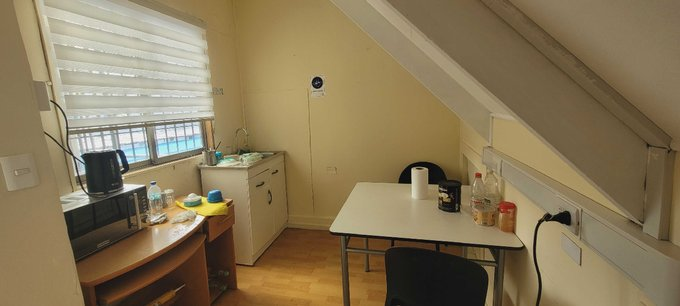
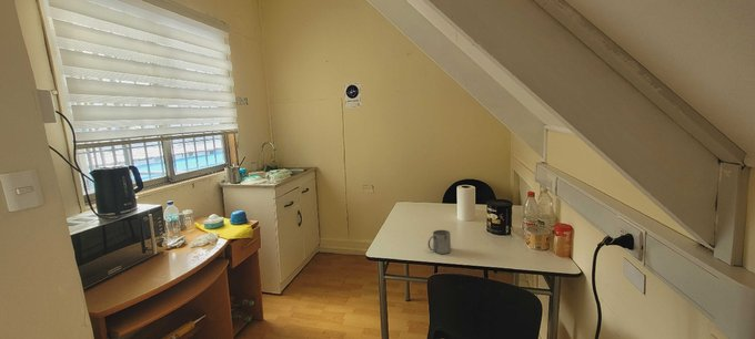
+ mug [427,229,452,255]
